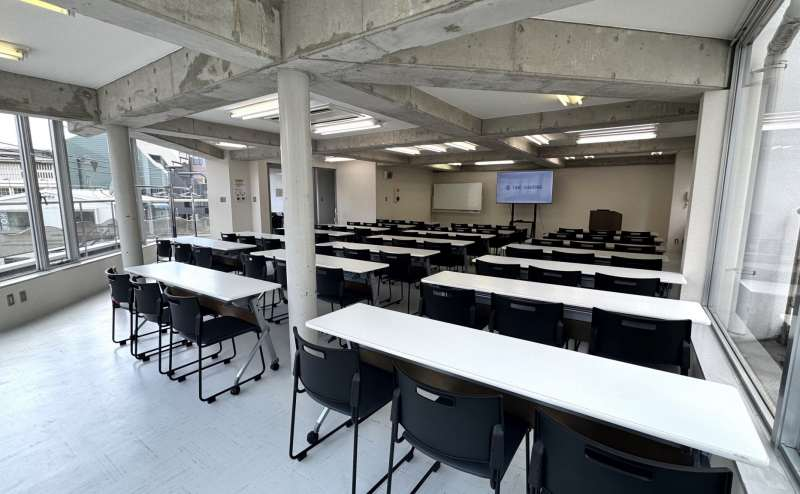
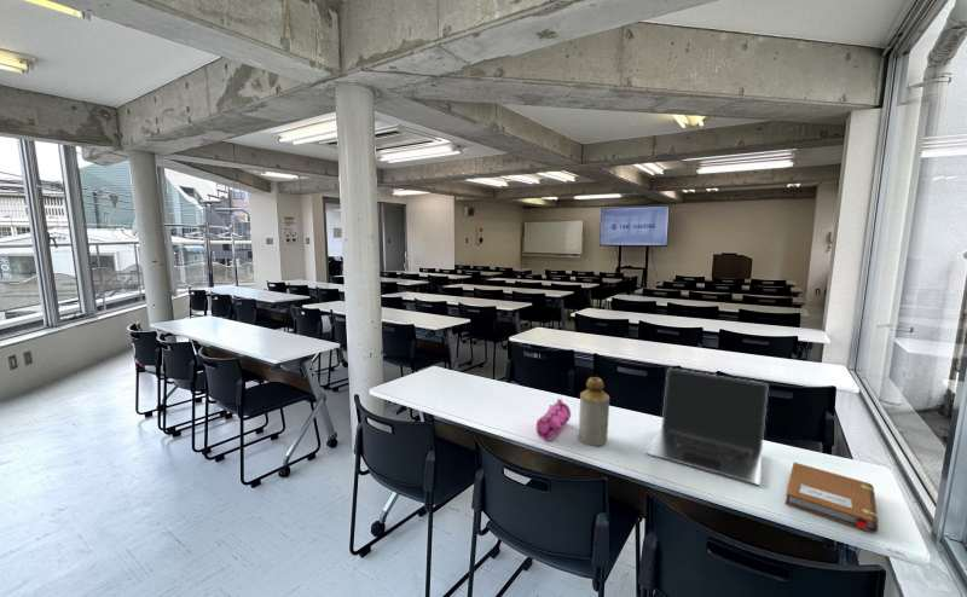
+ laptop [645,367,769,486]
+ pencil case [535,398,572,441]
+ notebook [784,462,880,534]
+ bottle [578,376,610,447]
